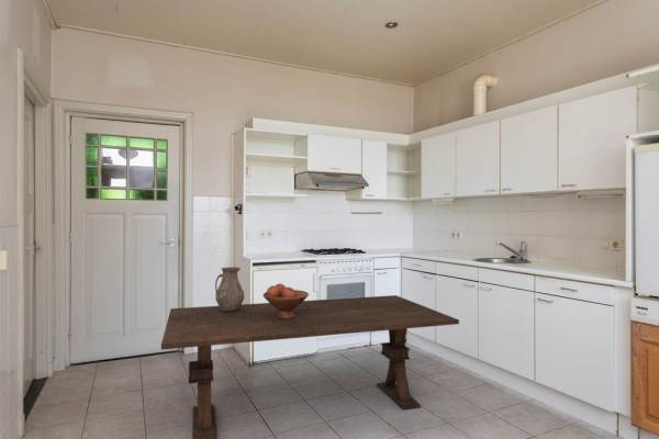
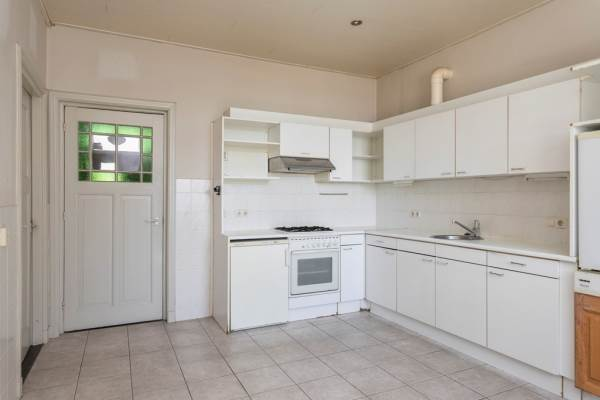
- dining table [160,294,460,439]
- fruit bowl [261,282,310,319]
- pitcher [214,266,245,312]
